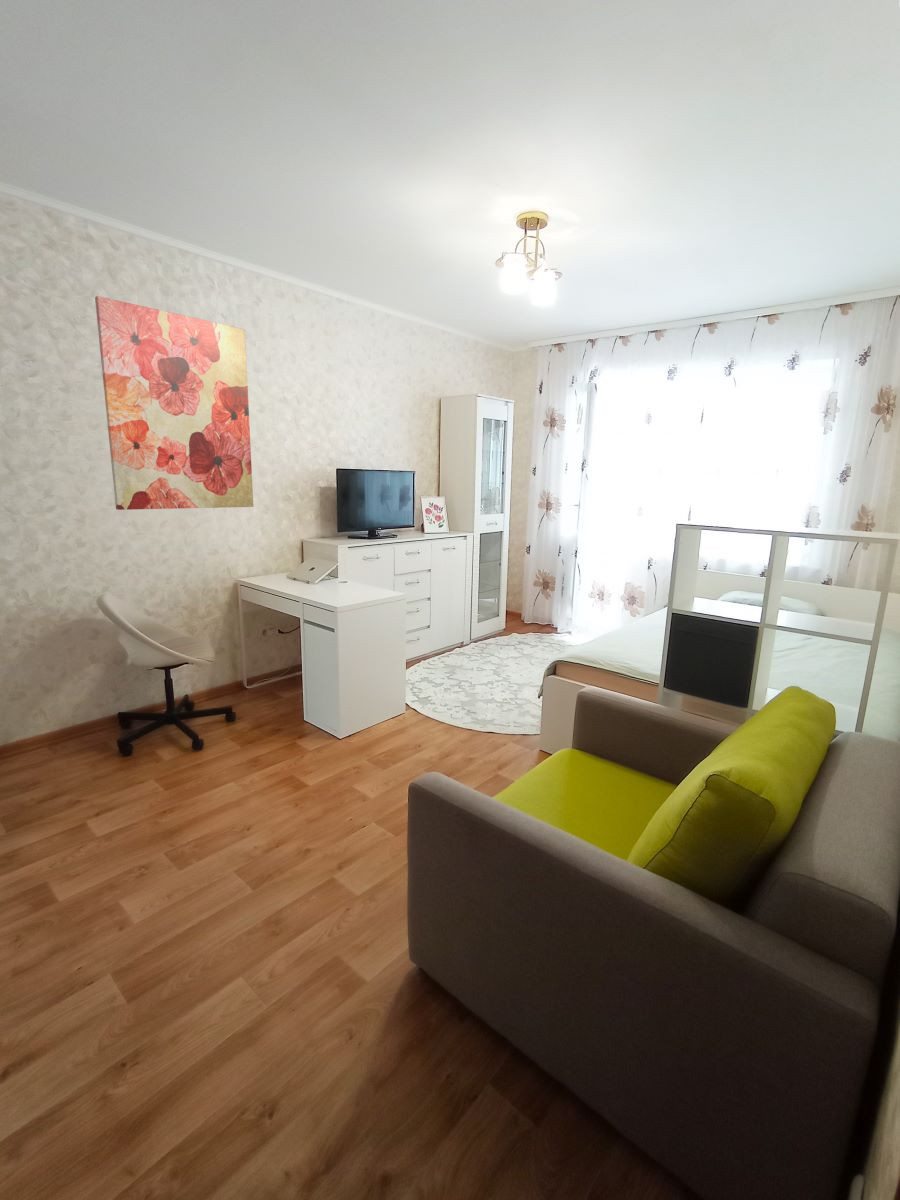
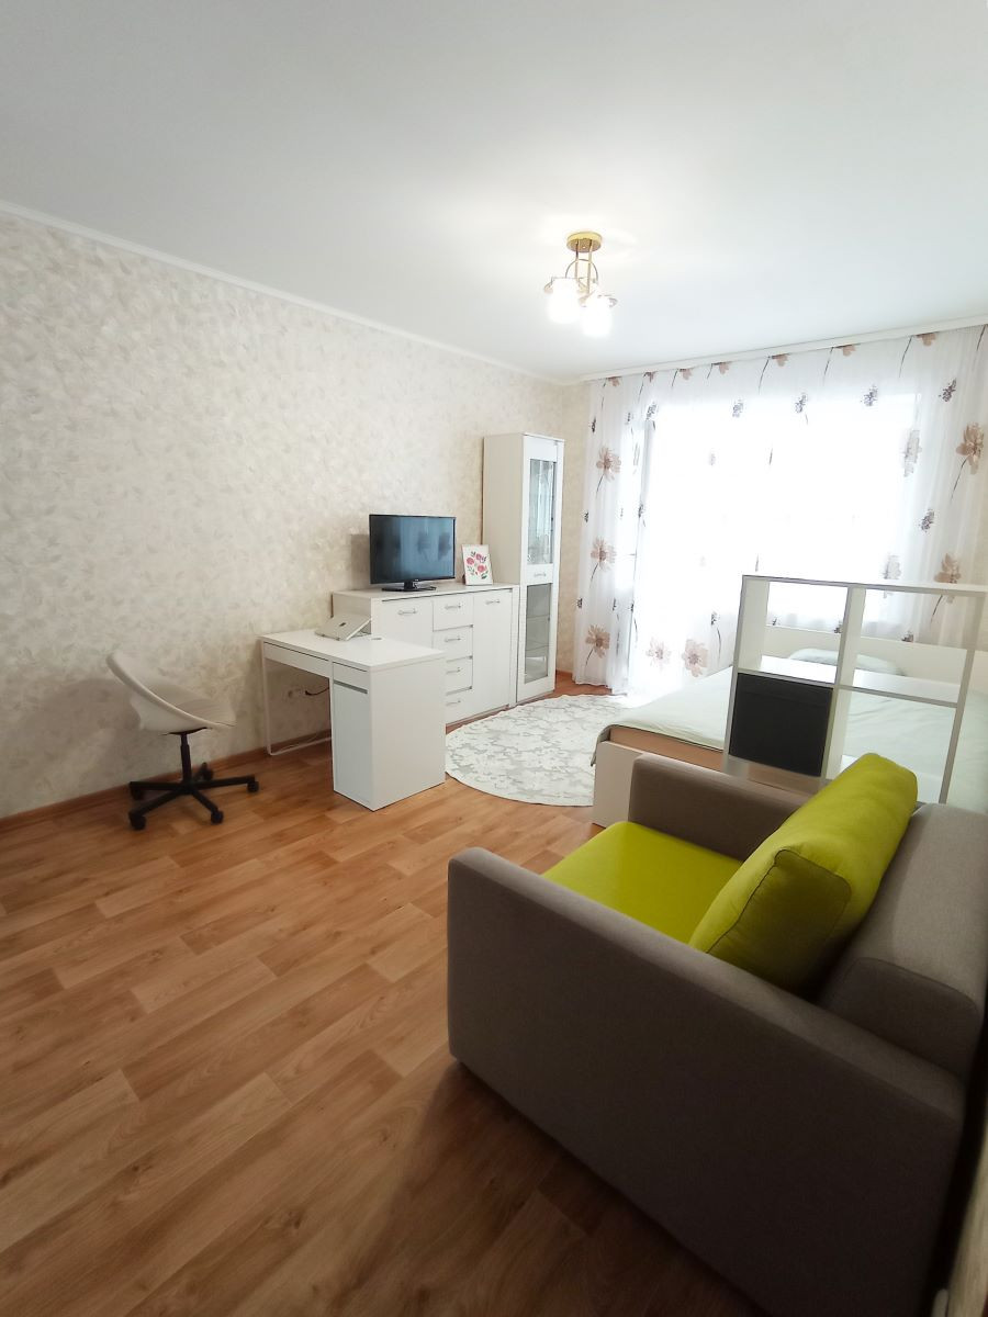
- wall art [94,295,255,511]
